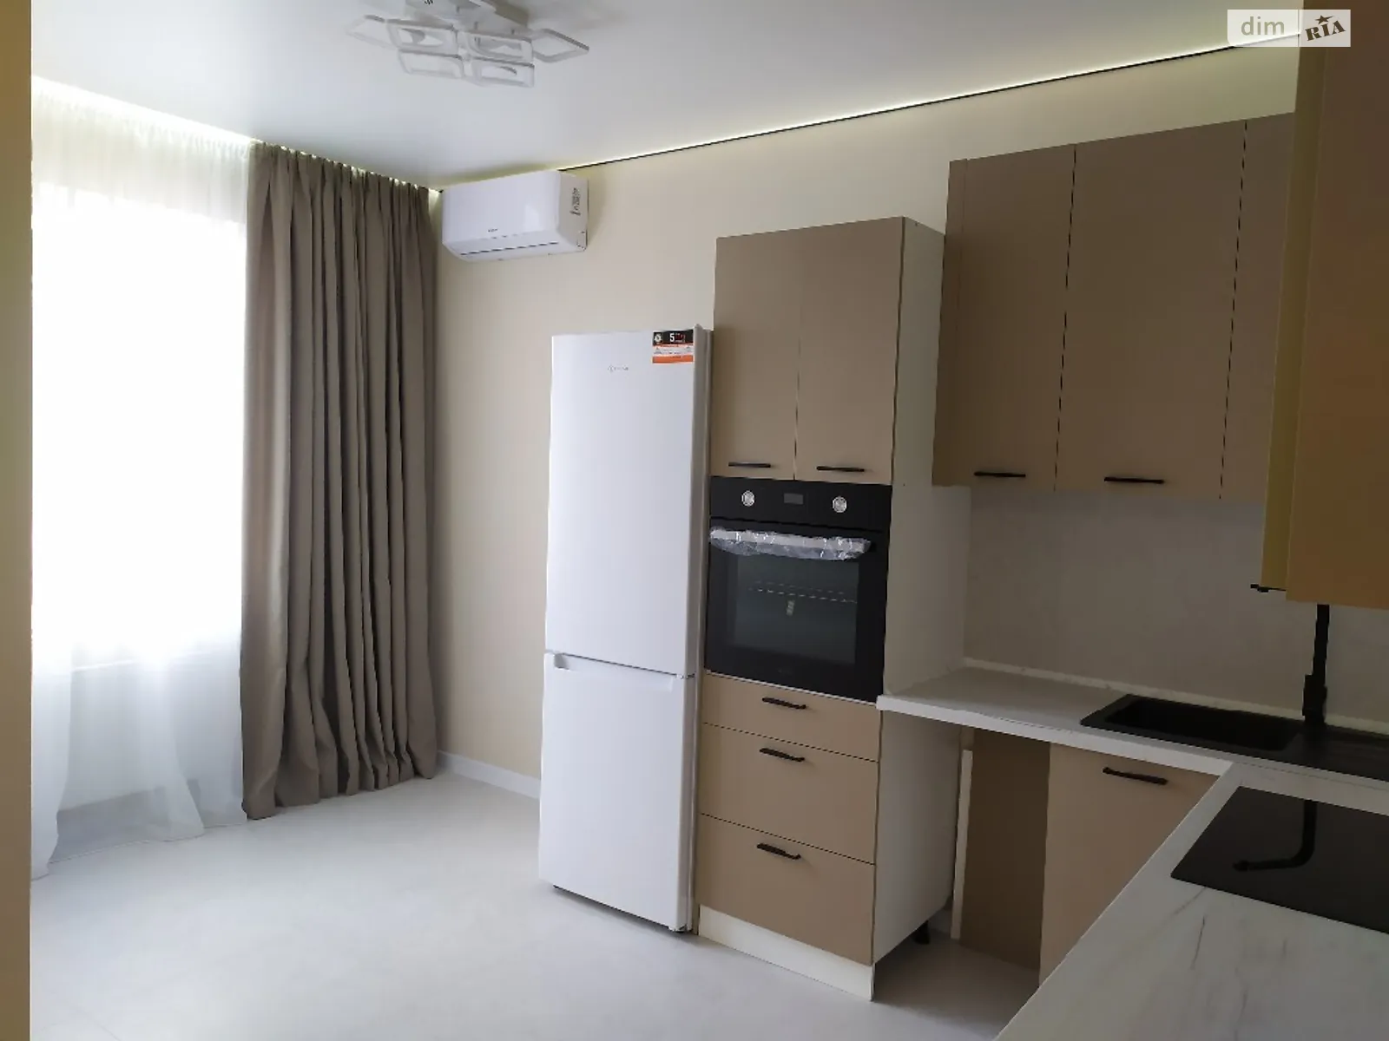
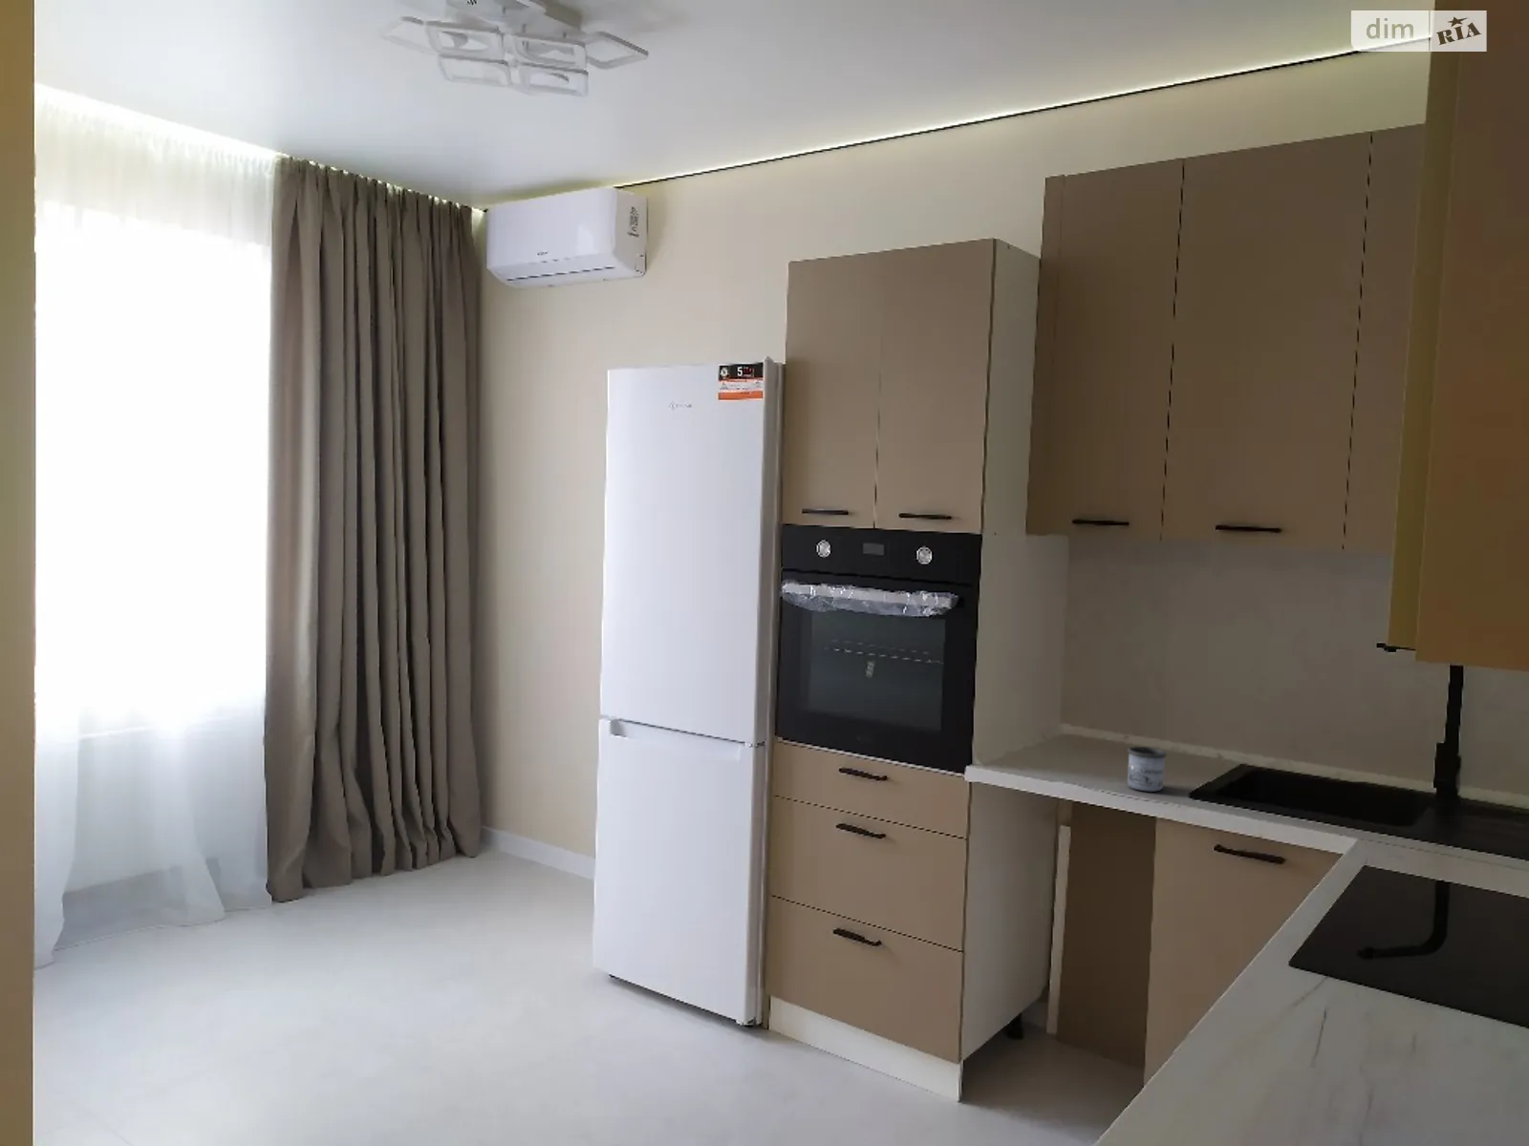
+ mug [1127,746,1168,792]
